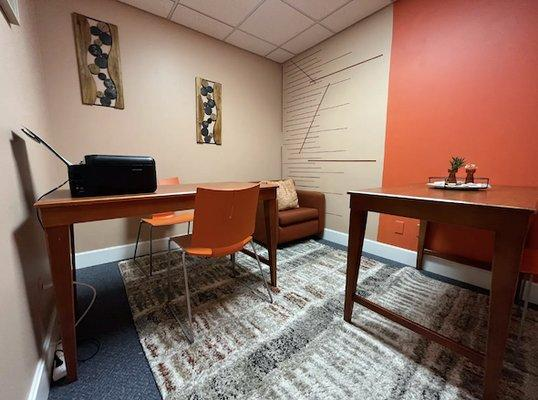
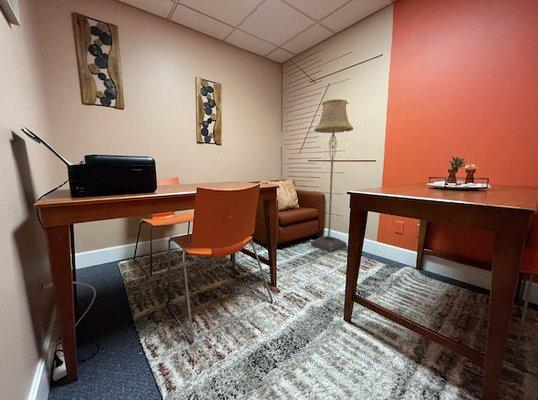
+ floor lamp [310,98,354,253]
